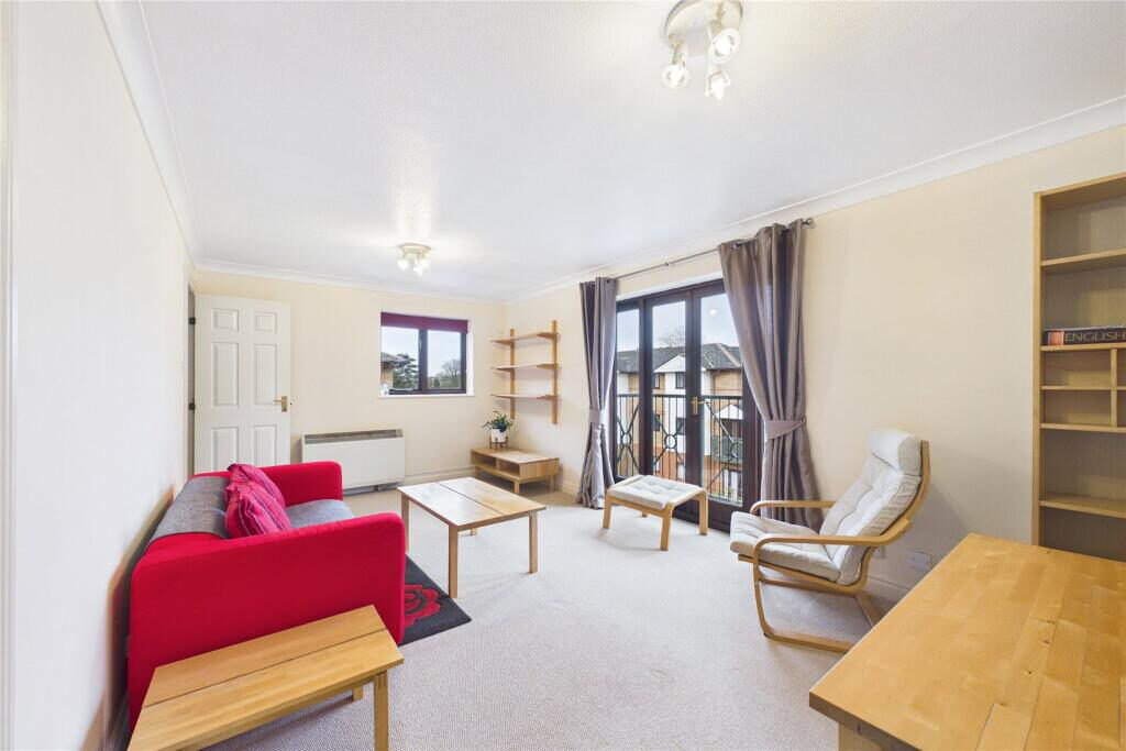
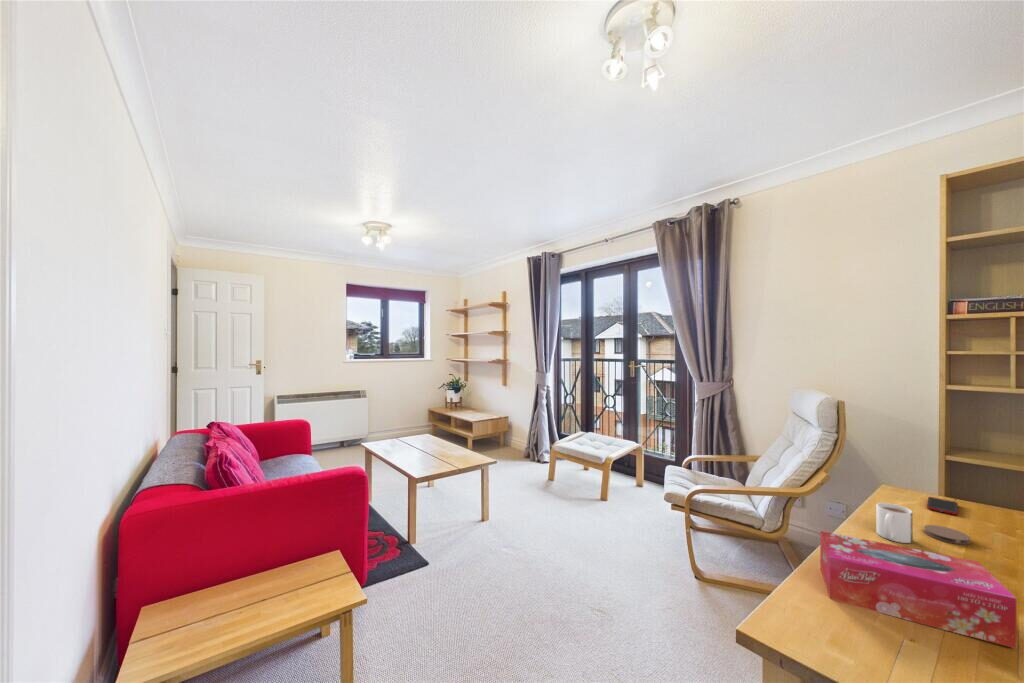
+ tissue box [819,530,1017,650]
+ coaster [923,524,972,546]
+ mug [875,502,914,544]
+ cell phone [926,496,959,516]
